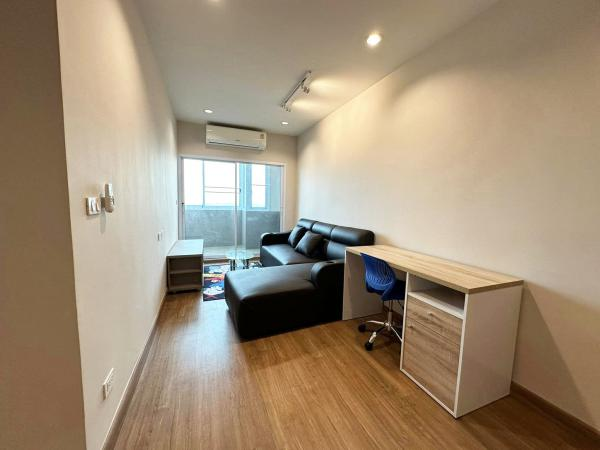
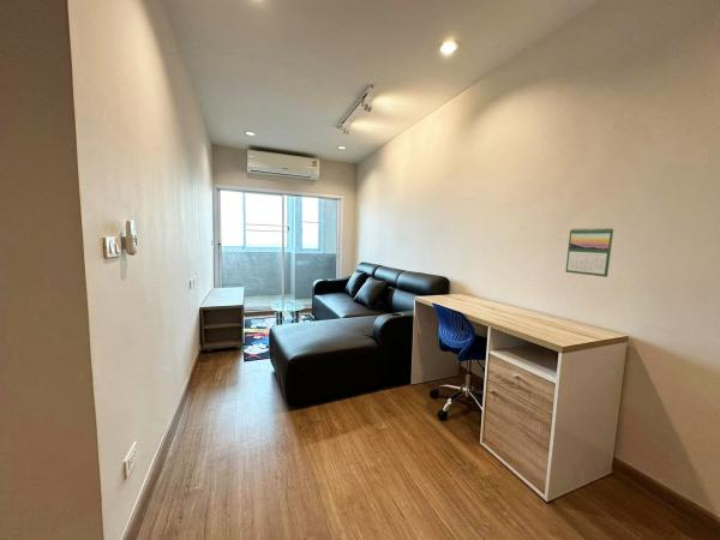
+ calendar [564,226,614,278]
